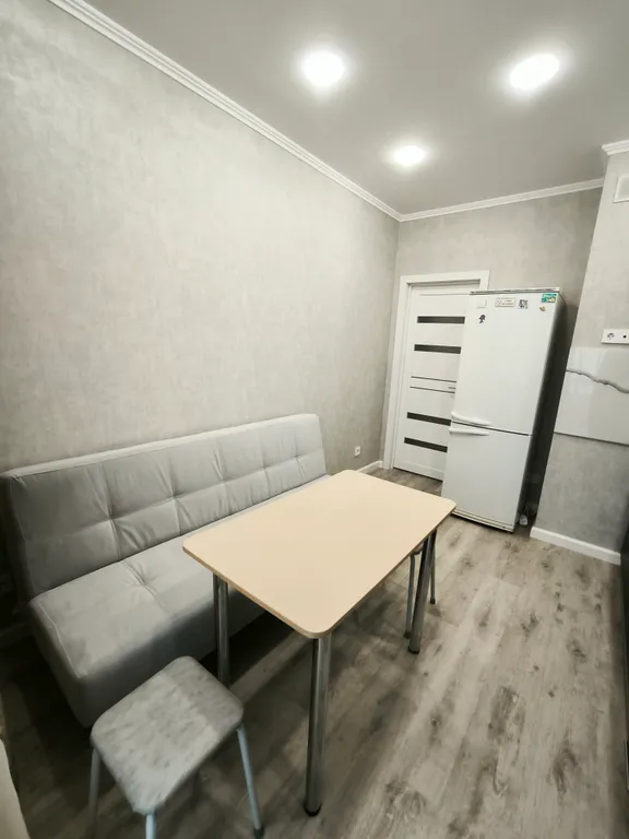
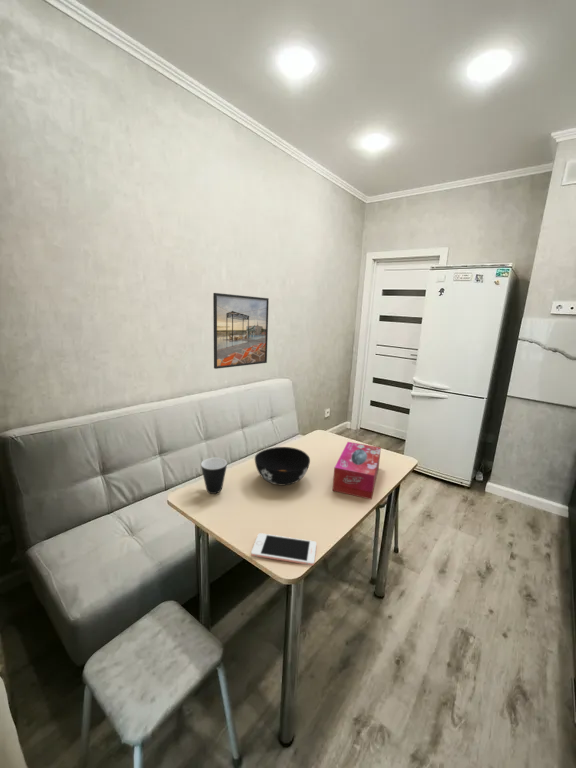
+ mug [200,457,228,495]
+ tissue box [332,441,382,501]
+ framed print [212,292,270,370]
+ cell phone [250,532,317,566]
+ bowl [254,446,311,486]
